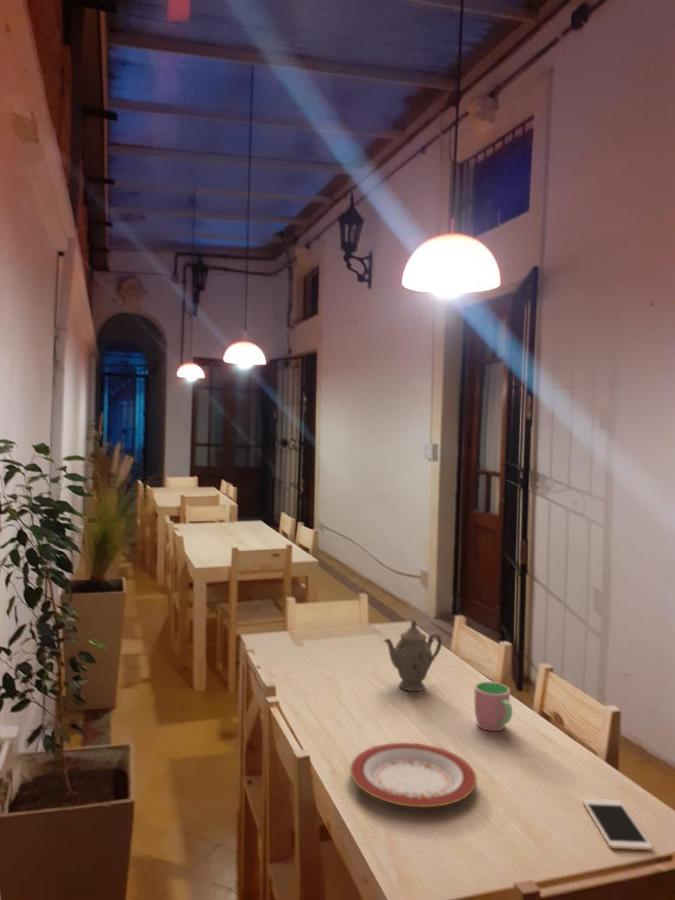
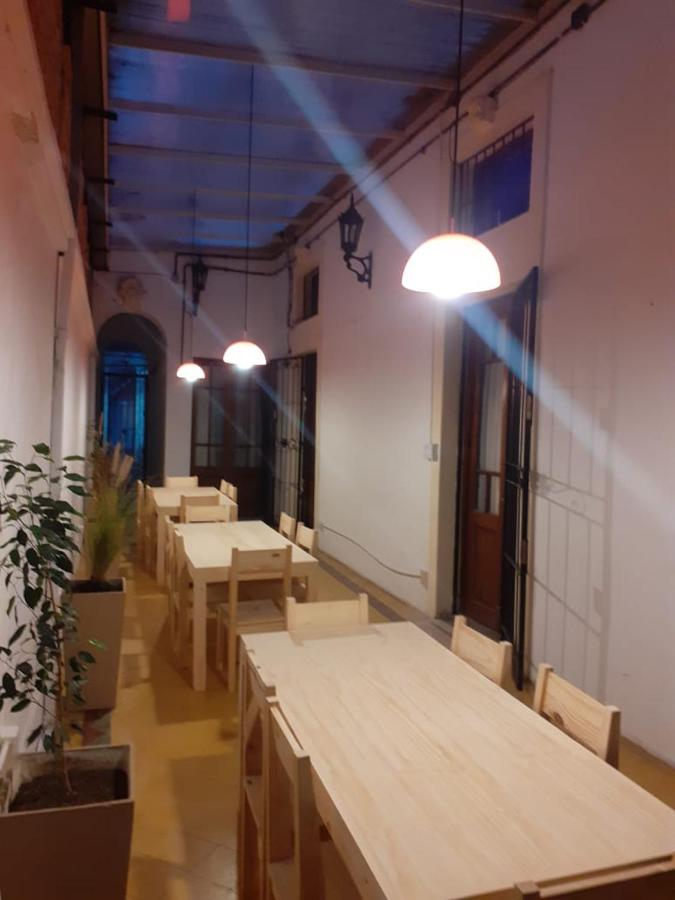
- cell phone [581,798,654,851]
- plate [349,742,477,808]
- chinaware [383,619,443,692]
- cup [473,681,513,732]
